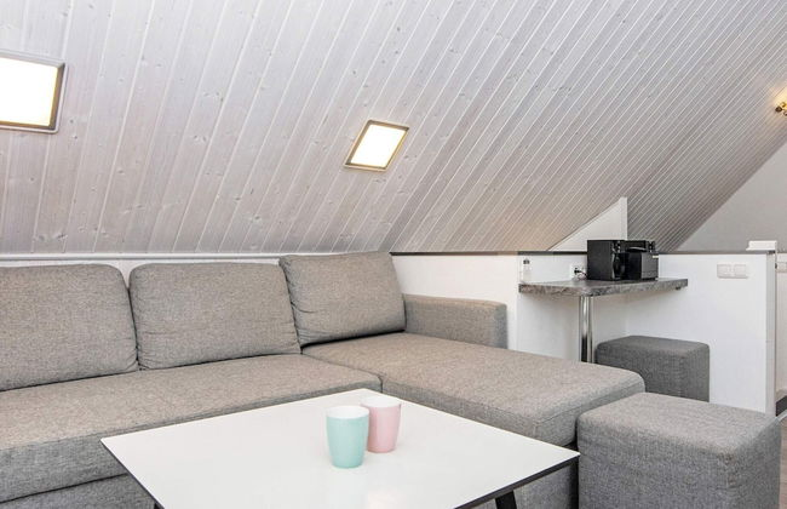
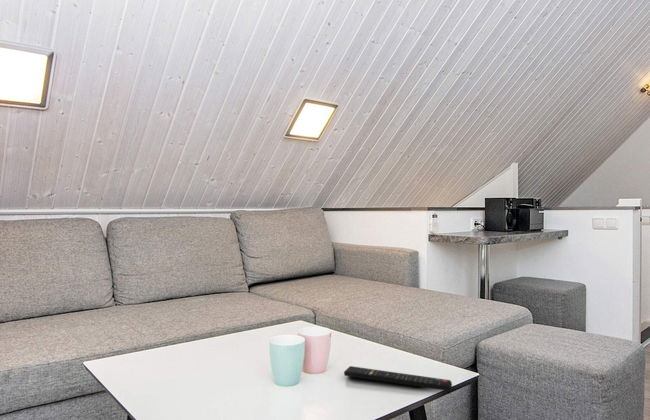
+ remote control [343,365,453,392]
